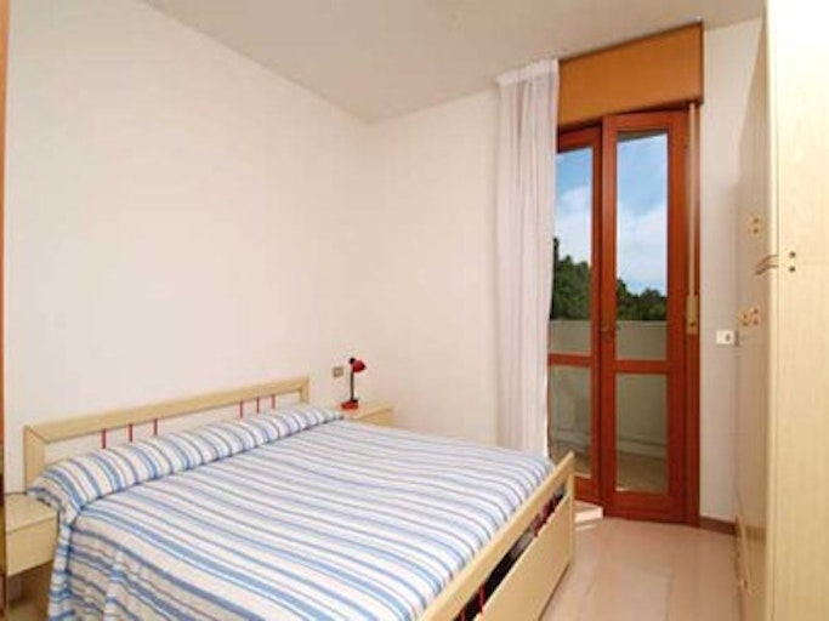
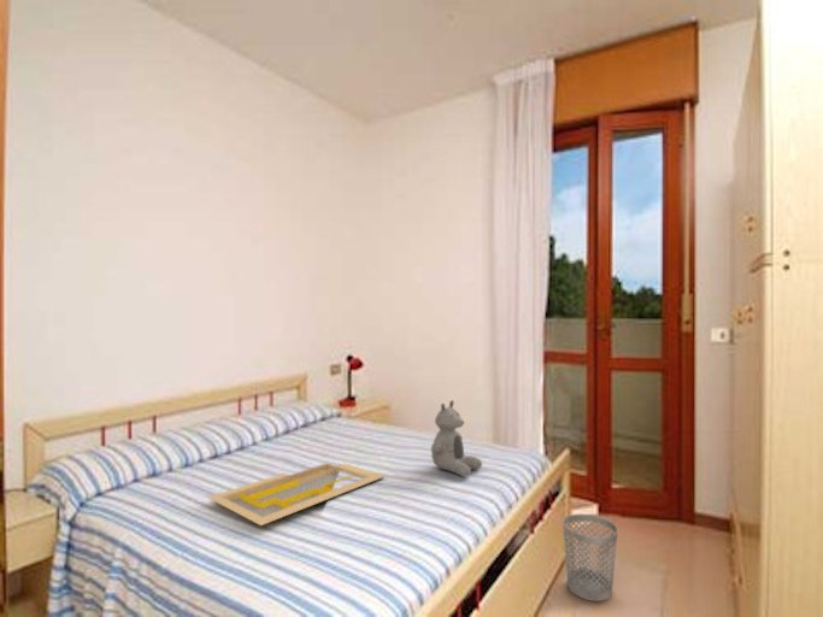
+ teddy bear [430,399,483,478]
+ wastebasket [562,513,619,603]
+ serving tray [207,462,386,527]
